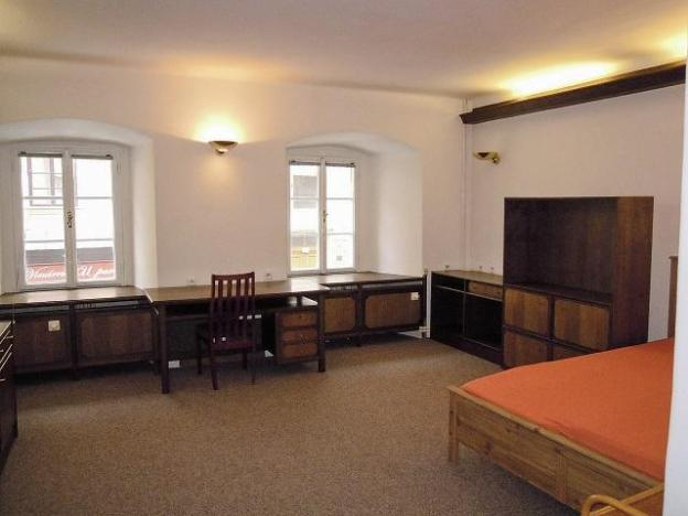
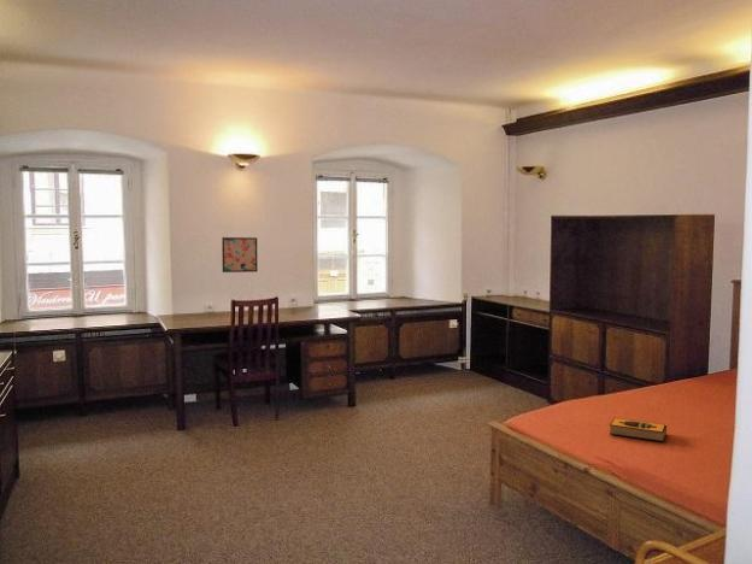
+ hardback book [609,416,668,443]
+ wall art [221,236,259,274]
